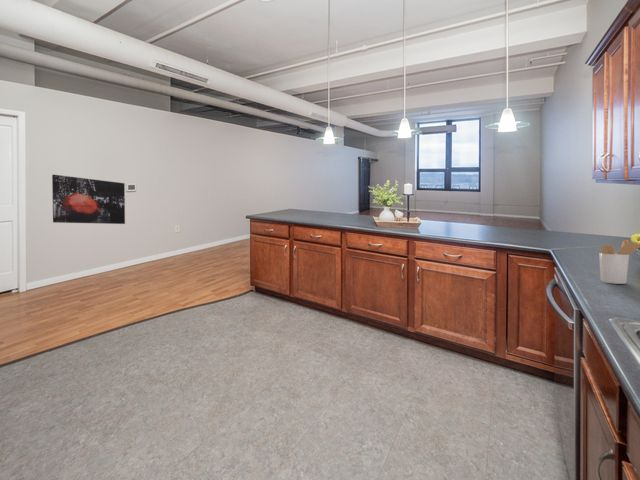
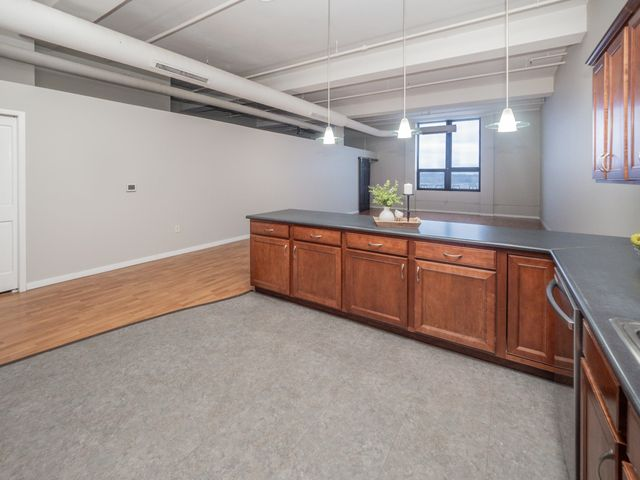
- wall art [51,174,126,225]
- utensil holder [598,239,640,285]
